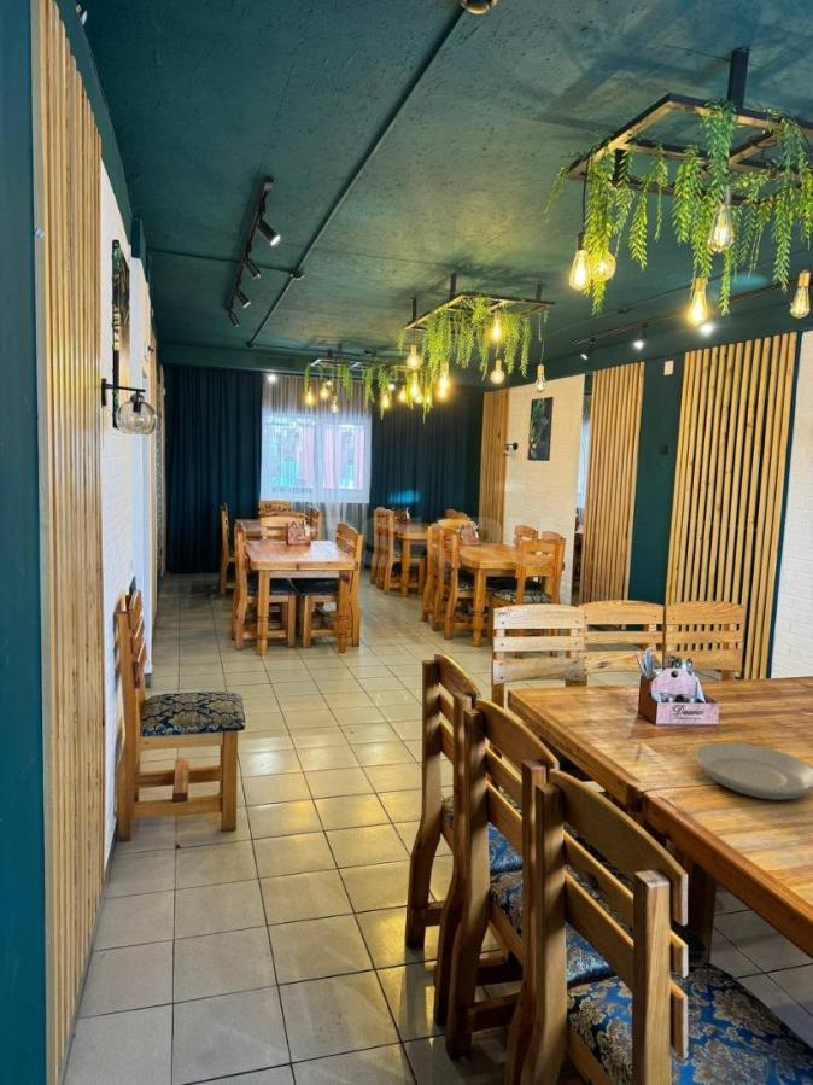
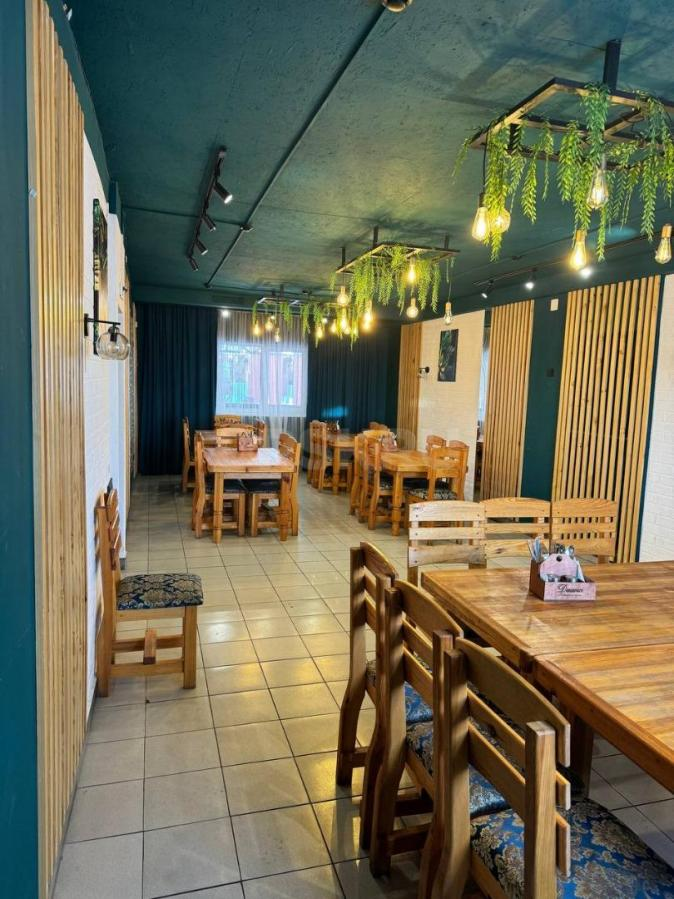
- plate [694,742,813,801]
